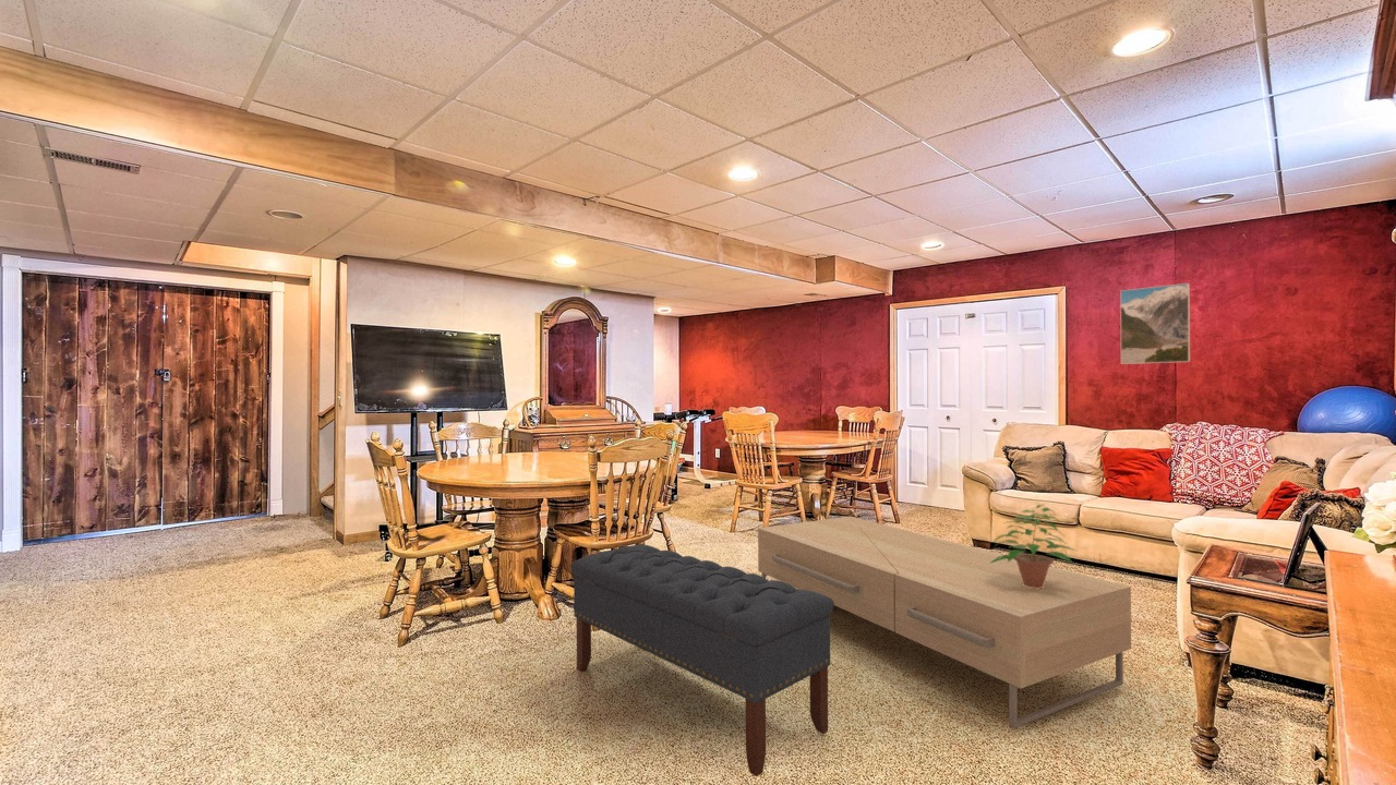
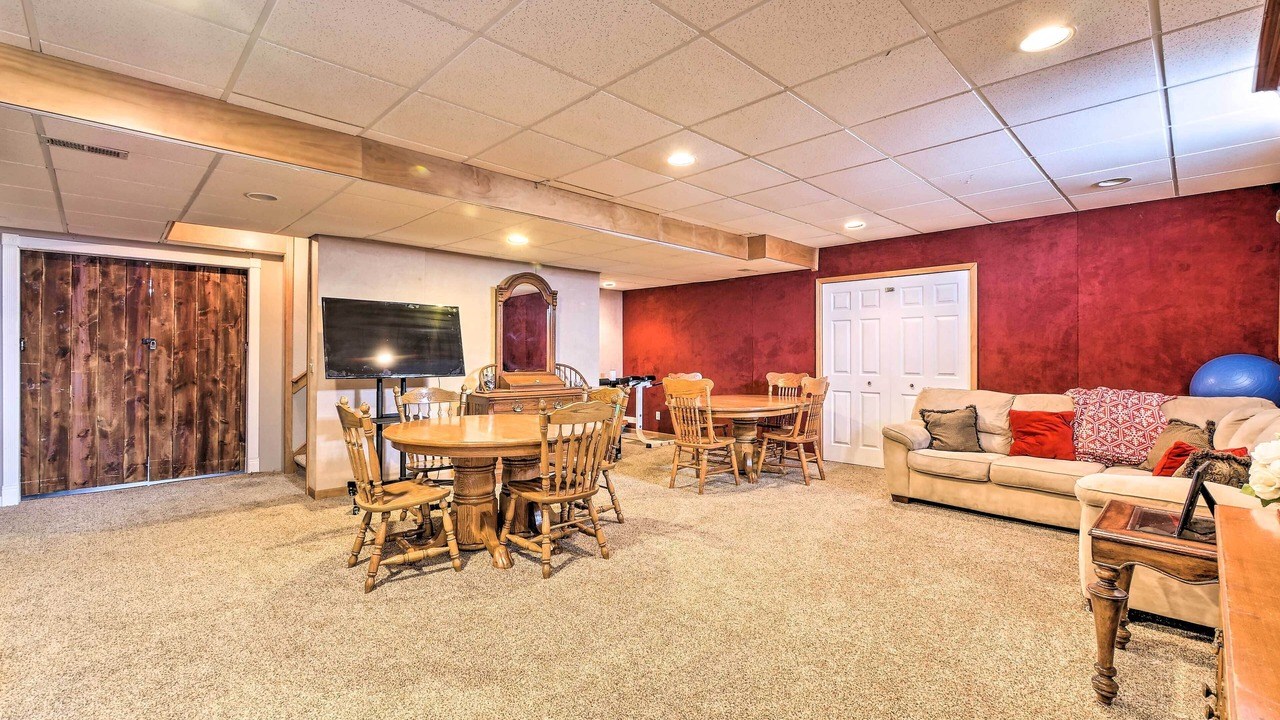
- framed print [1119,282,1191,365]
- bench [569,543,835,777]
- coffee table [757,516,1132,729]
- potted plant [988,504,1076,589]
